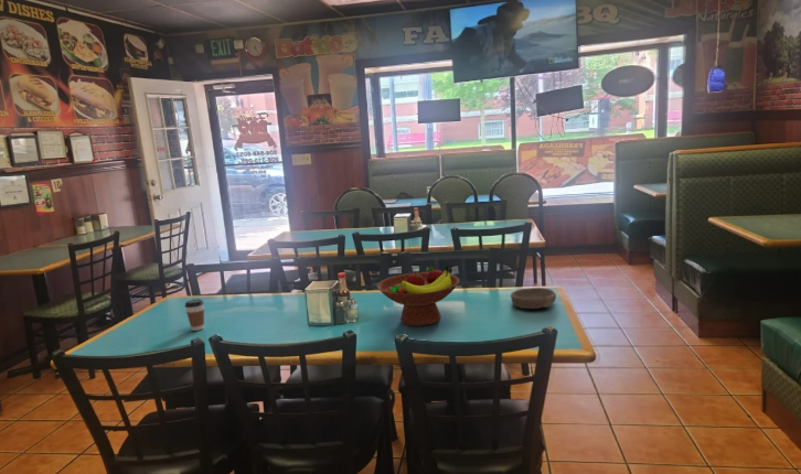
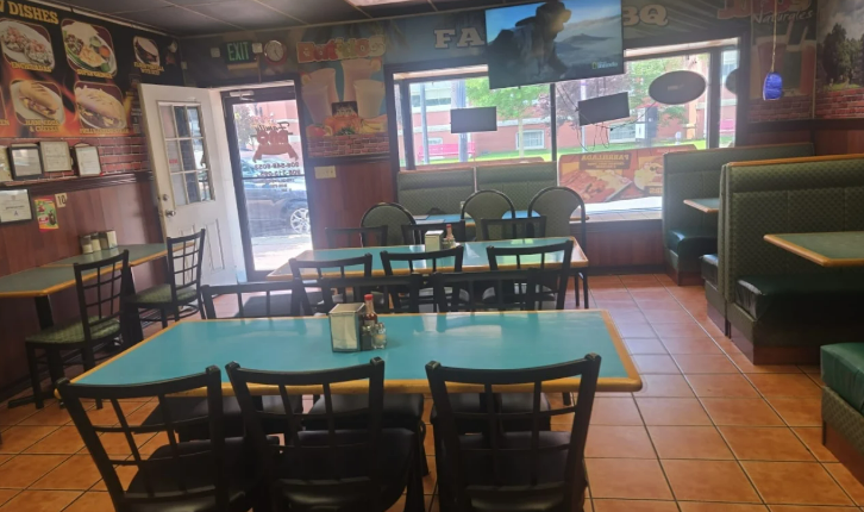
- coffee cup [184,299,205,332]
- fruit bowl [376,265,460,327]
- bowl [510,287,557,310]
